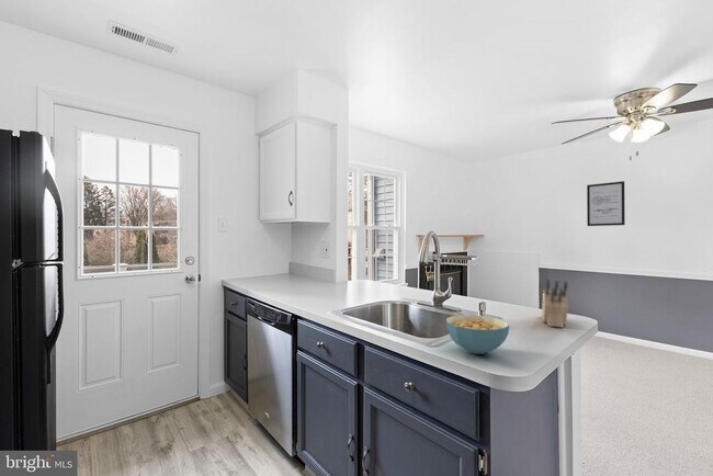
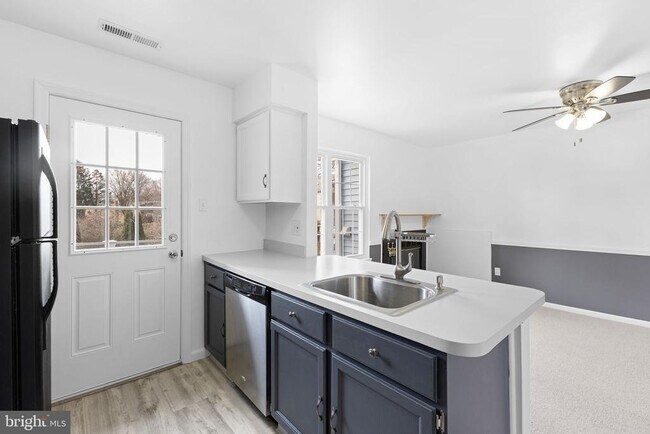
- knife block [541,279,569,328]
- cereal bowl [445,314,510,355]
- wall art [586,180,626,227]
